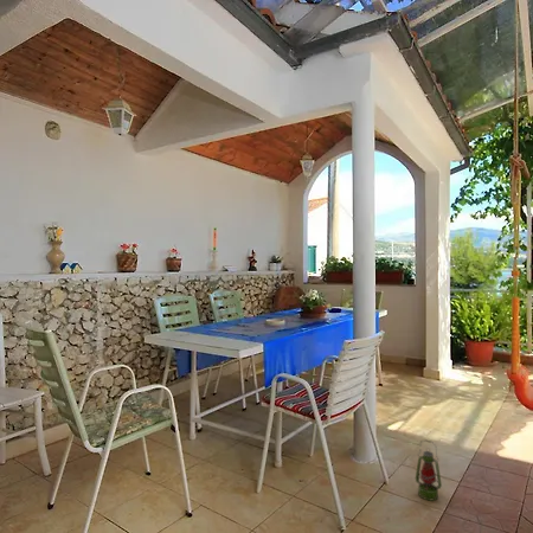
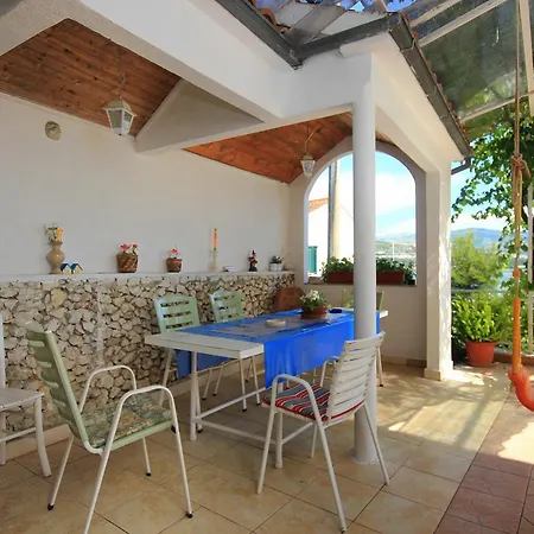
- lantern [415,439,443,501]
